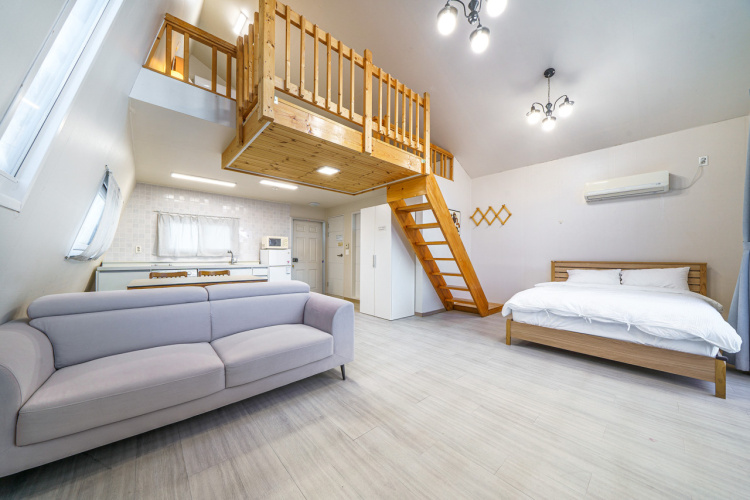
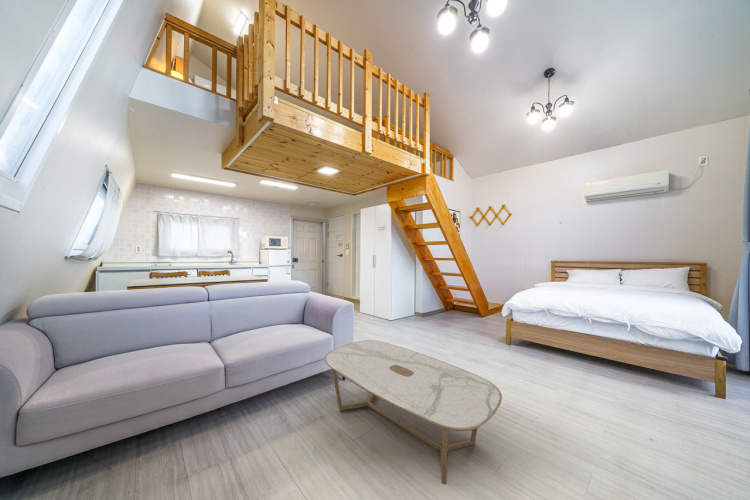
+ coffee table [323,339,503,485]
